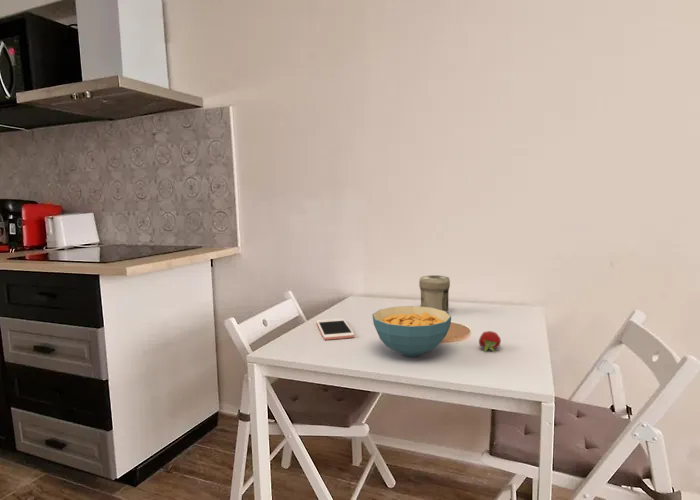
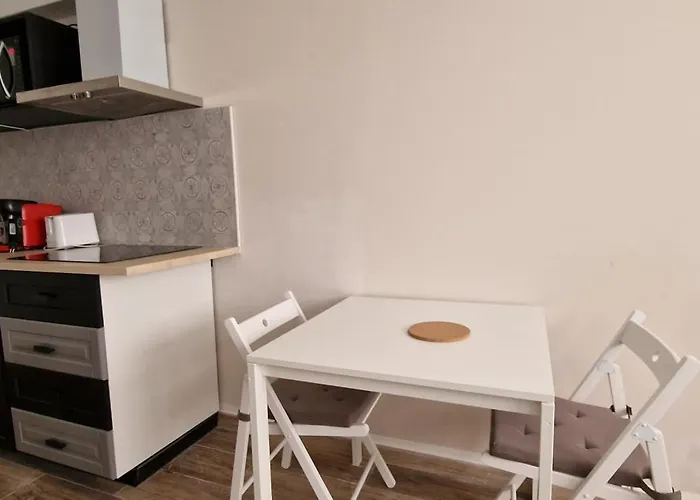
- cereal bowl [371,305,452,357]
- jar [418,274,451,313]
- cell phone [315,317,355,341]
- fruit [478,330,502,353]
